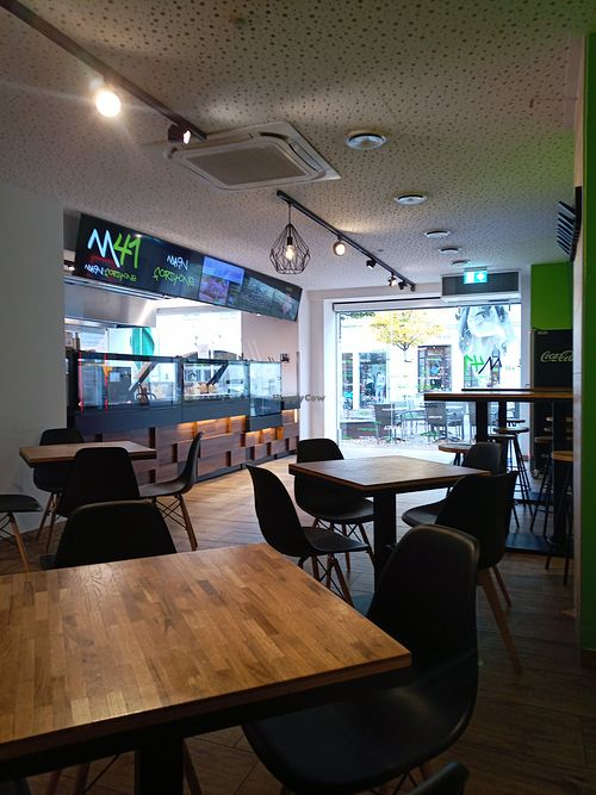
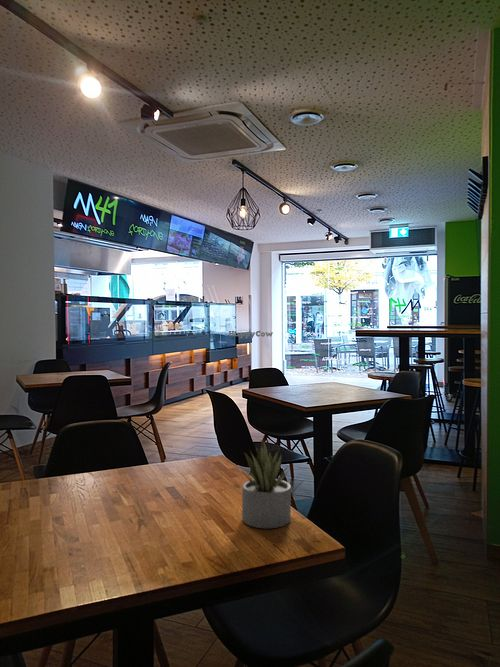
+ succulent plant [241,440,292,529]
